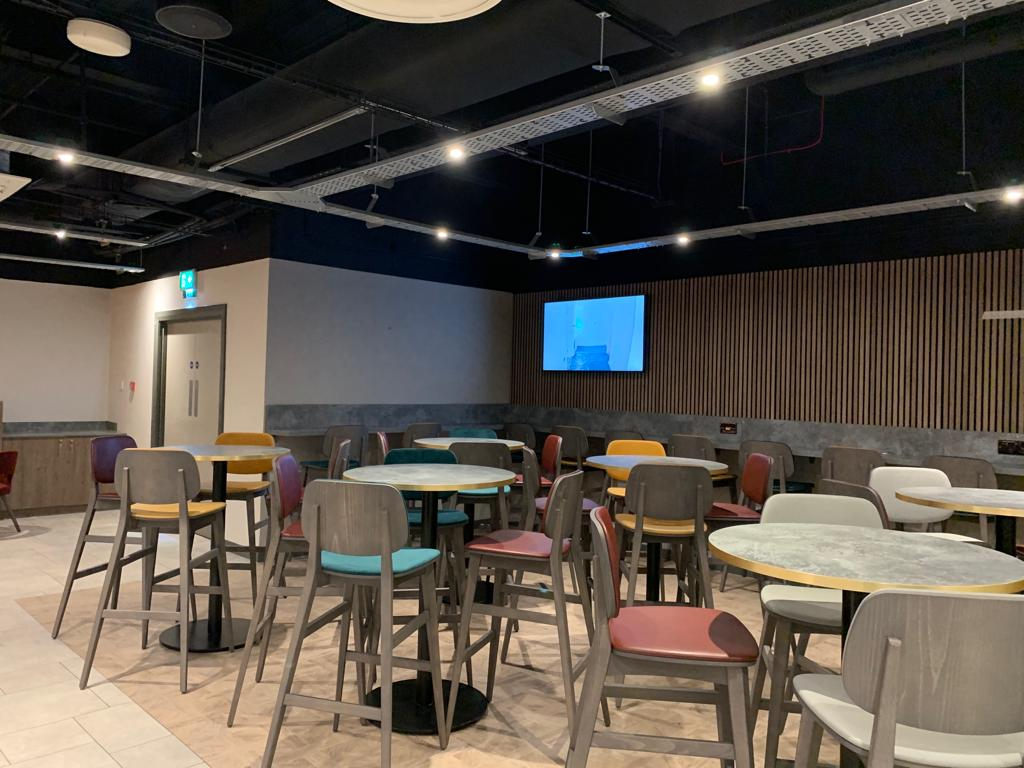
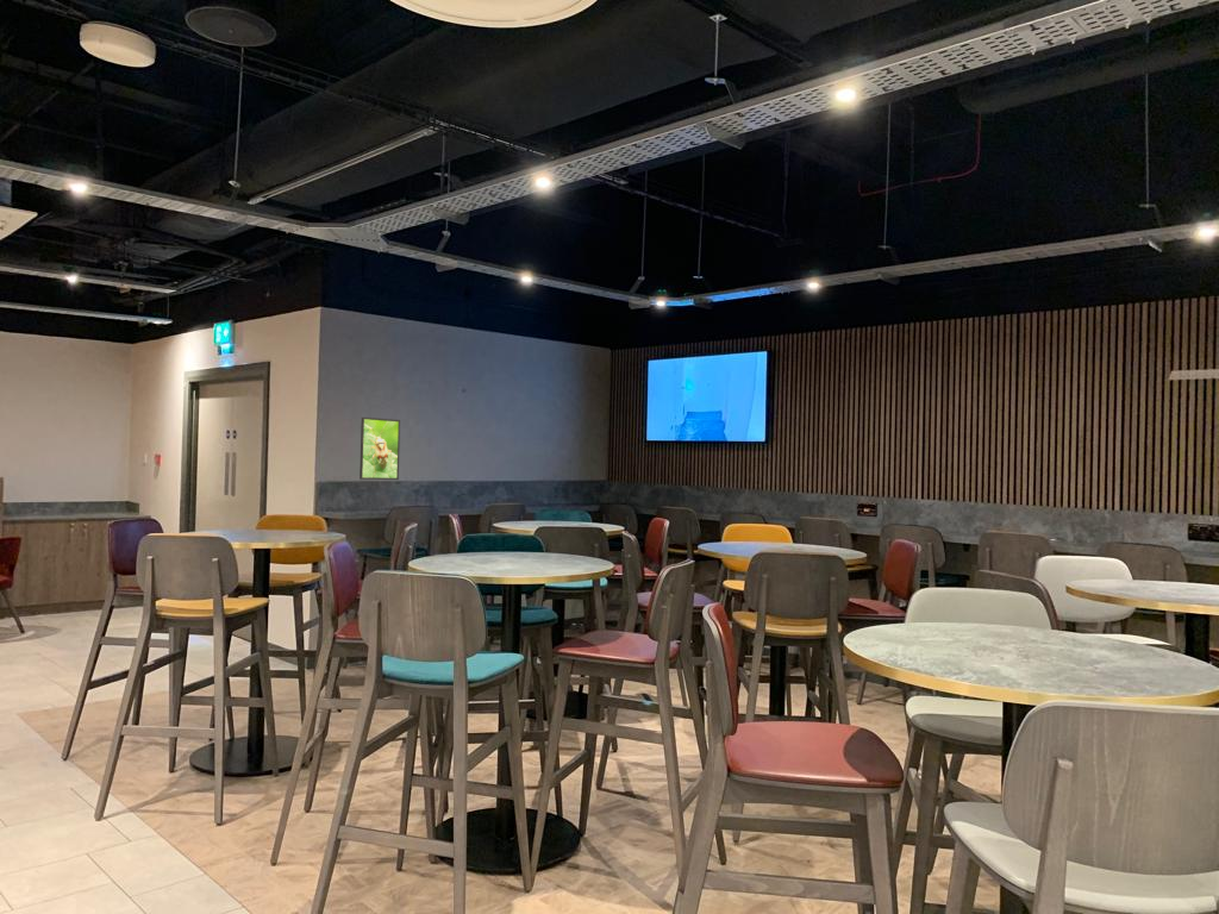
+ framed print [358,417,401,481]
